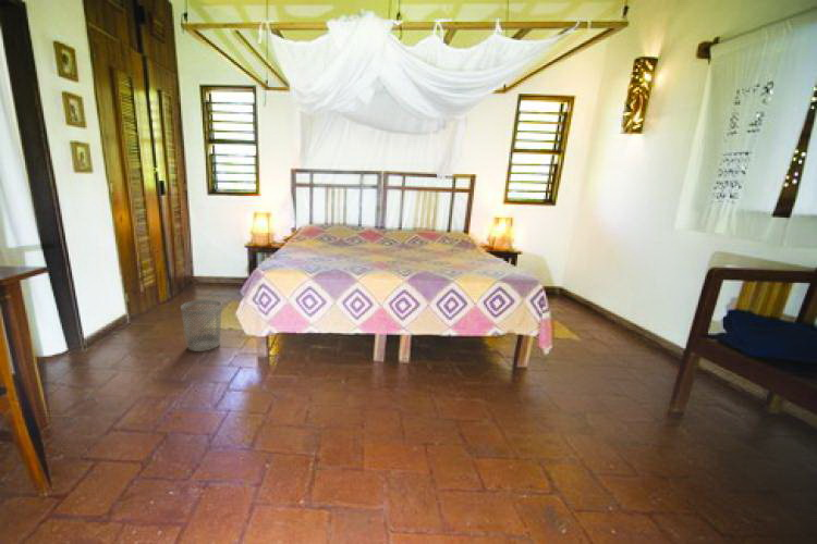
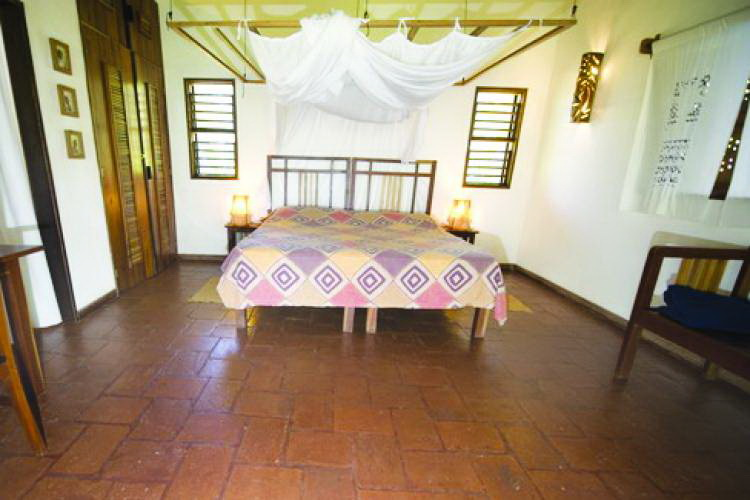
- wastebasket [180,298,222,353]
